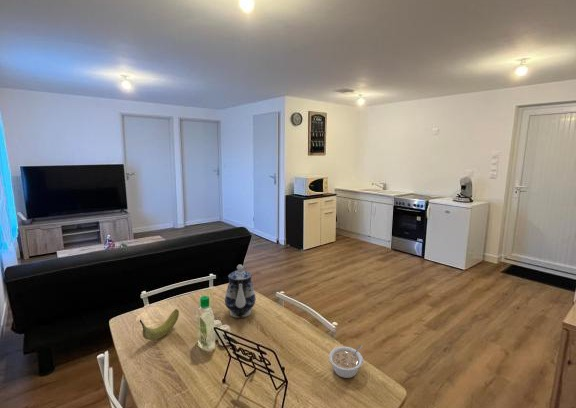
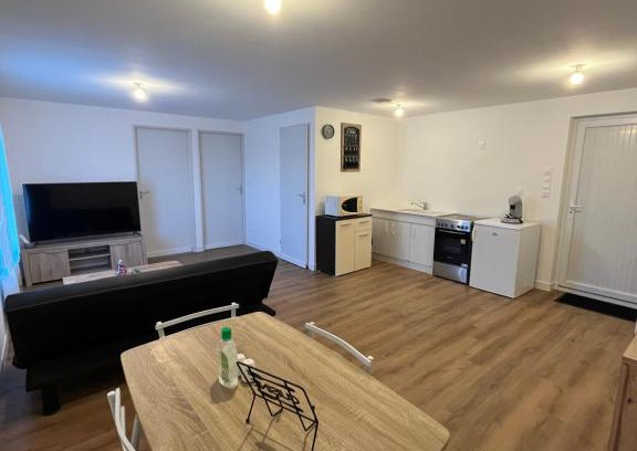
- legume [328,344,364,379]
- fruit [139,308,180,341]
- teapot [224,264,257,319]
